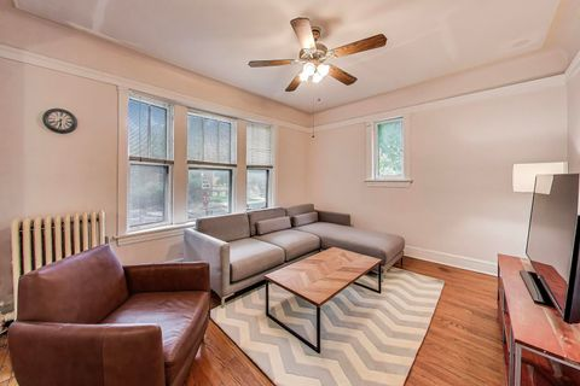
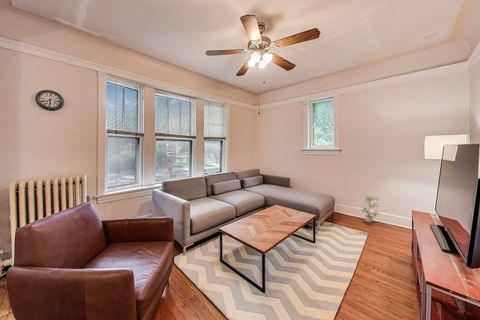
+ potted plant [361,195,382,223]
